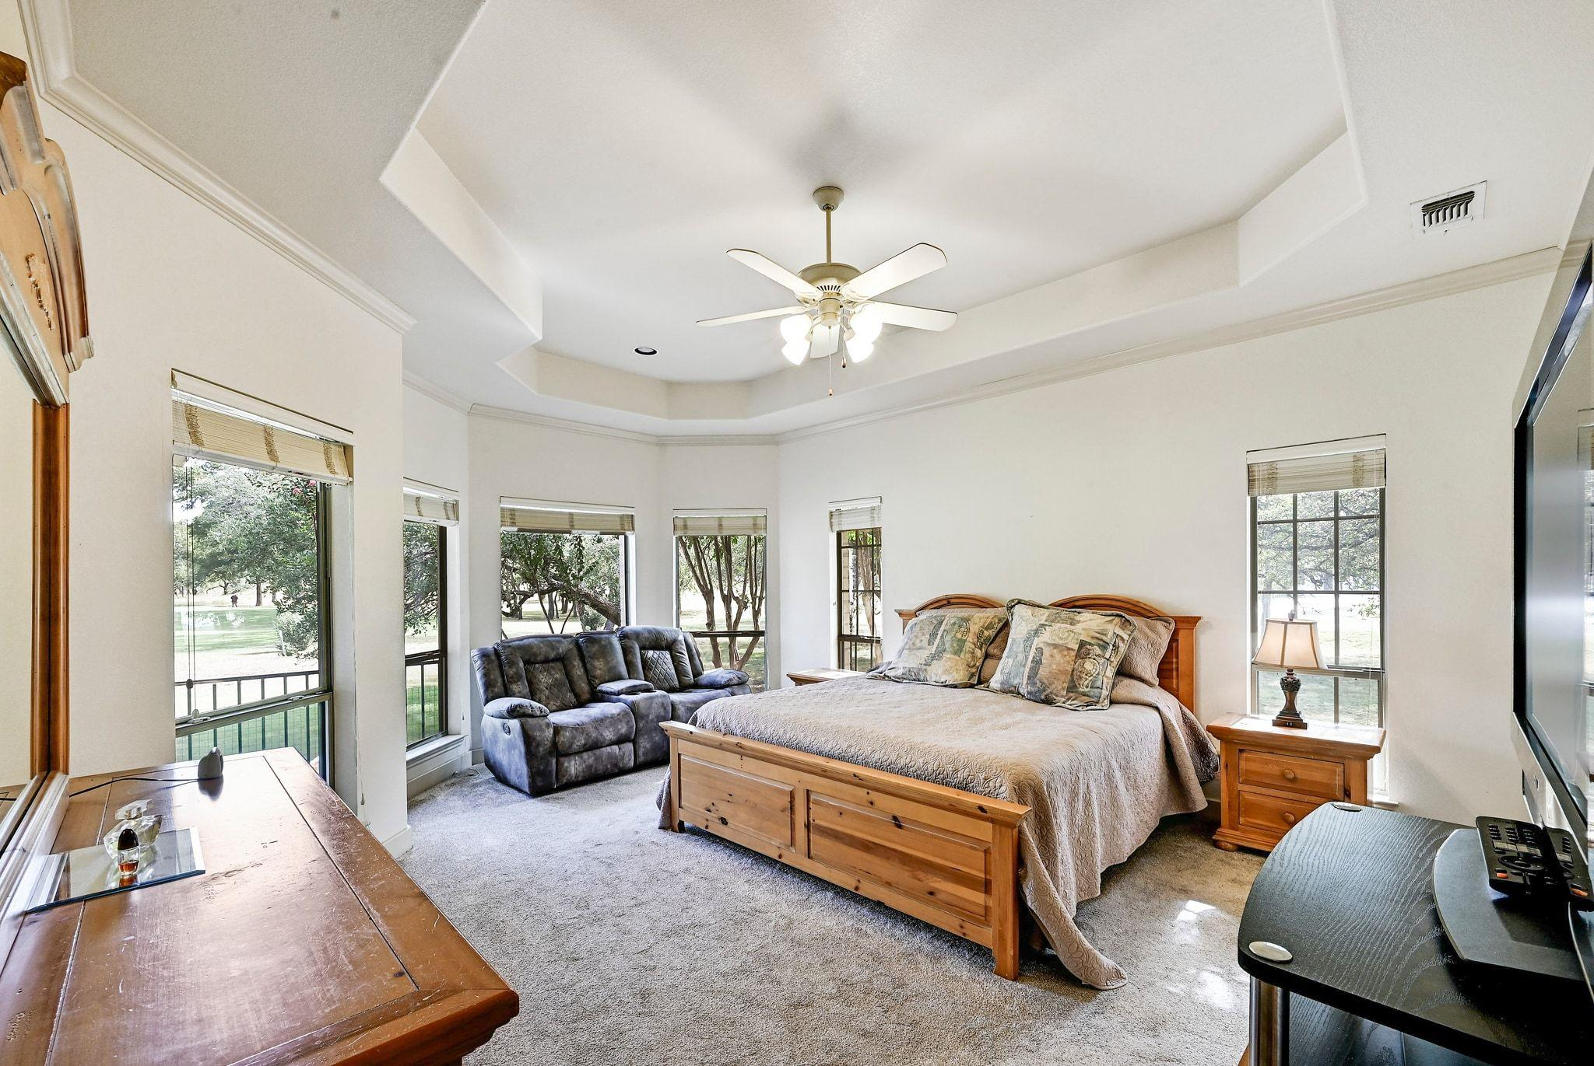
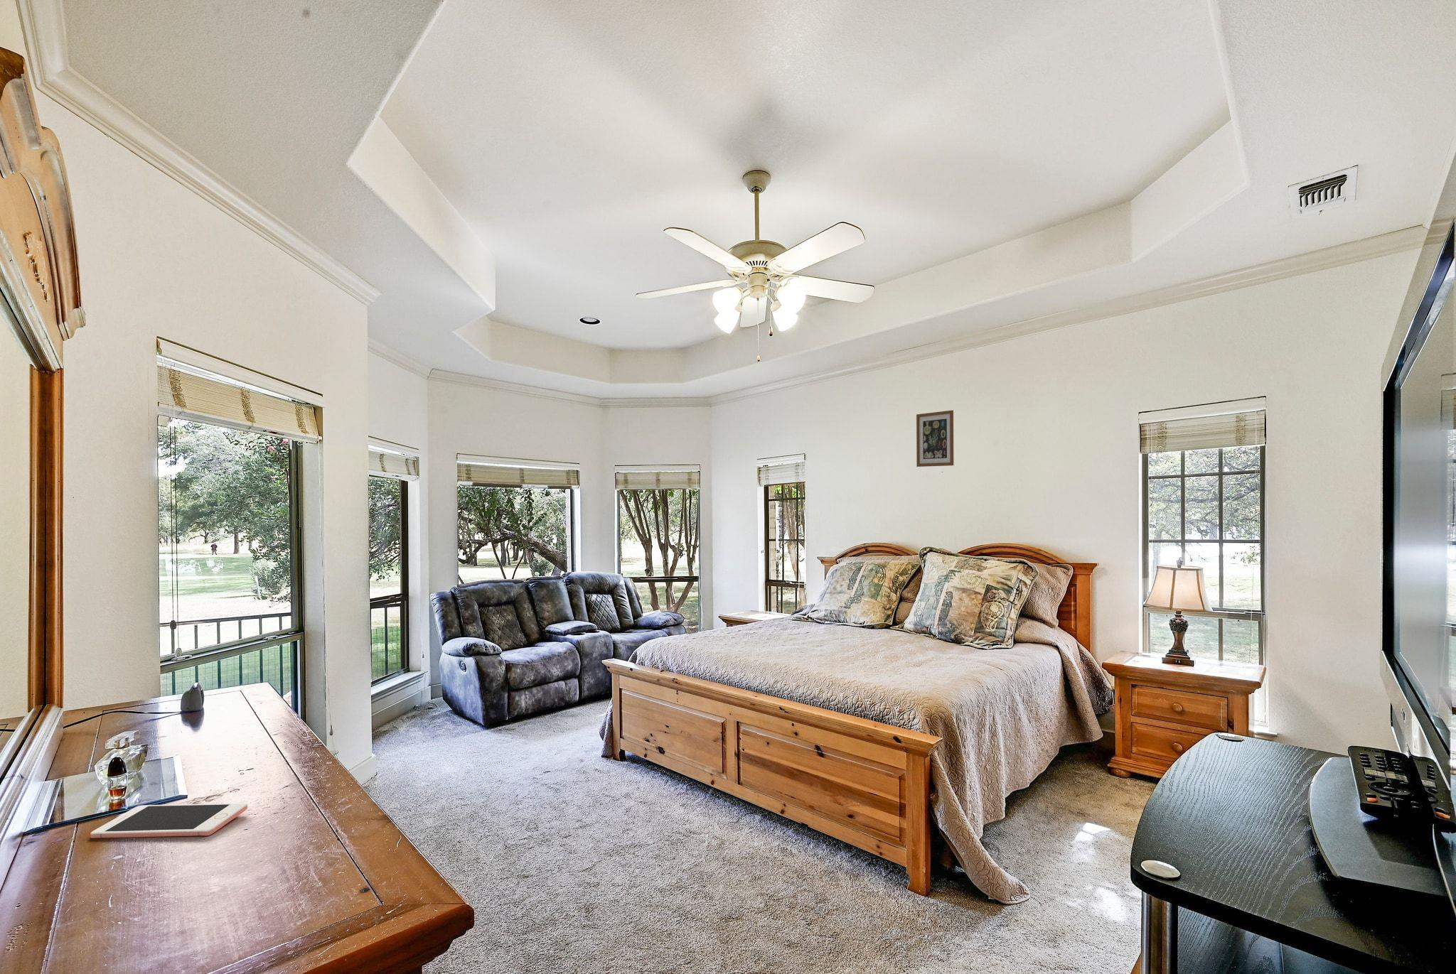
+ cell phone [89,802,248,839]
+ wall art [916,409,954,467]
